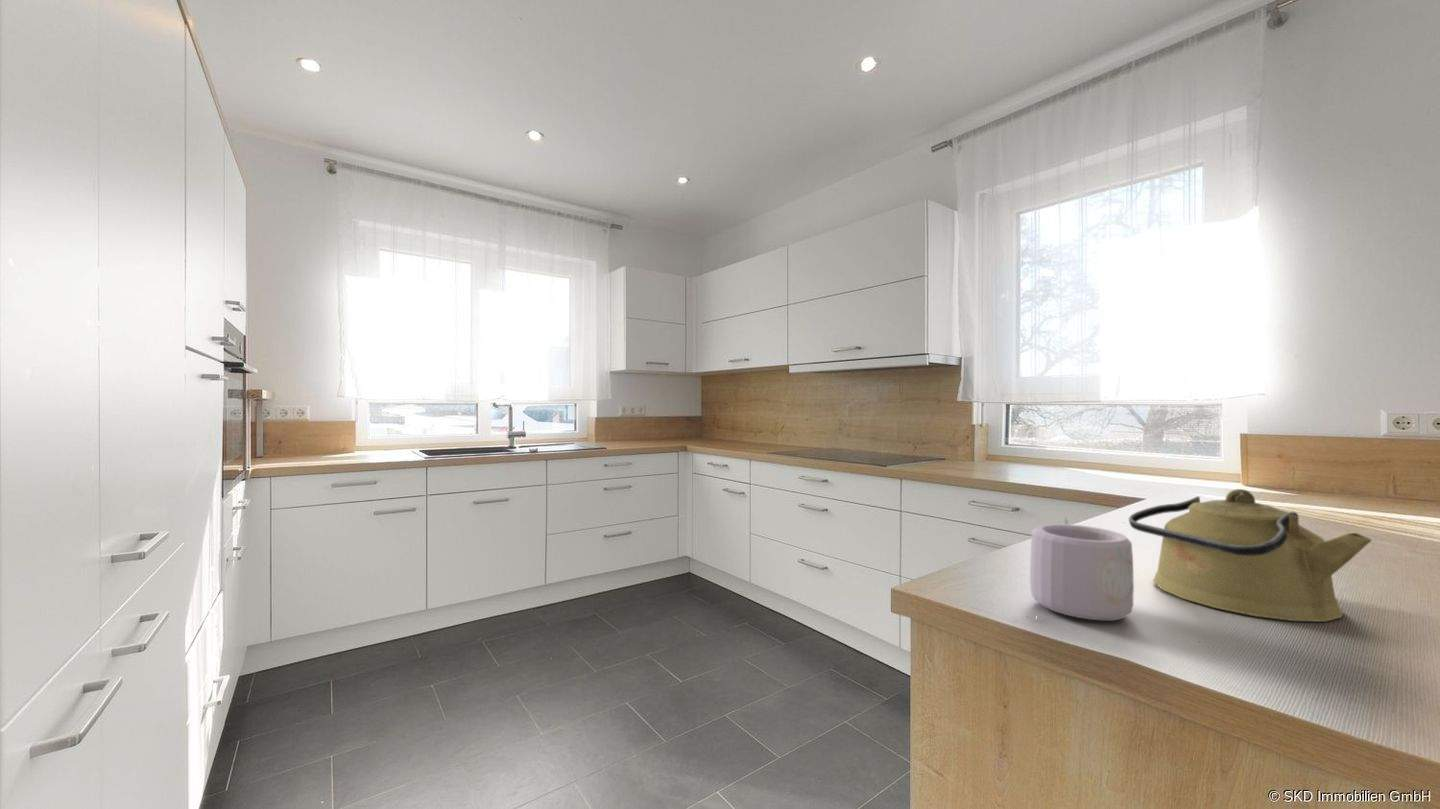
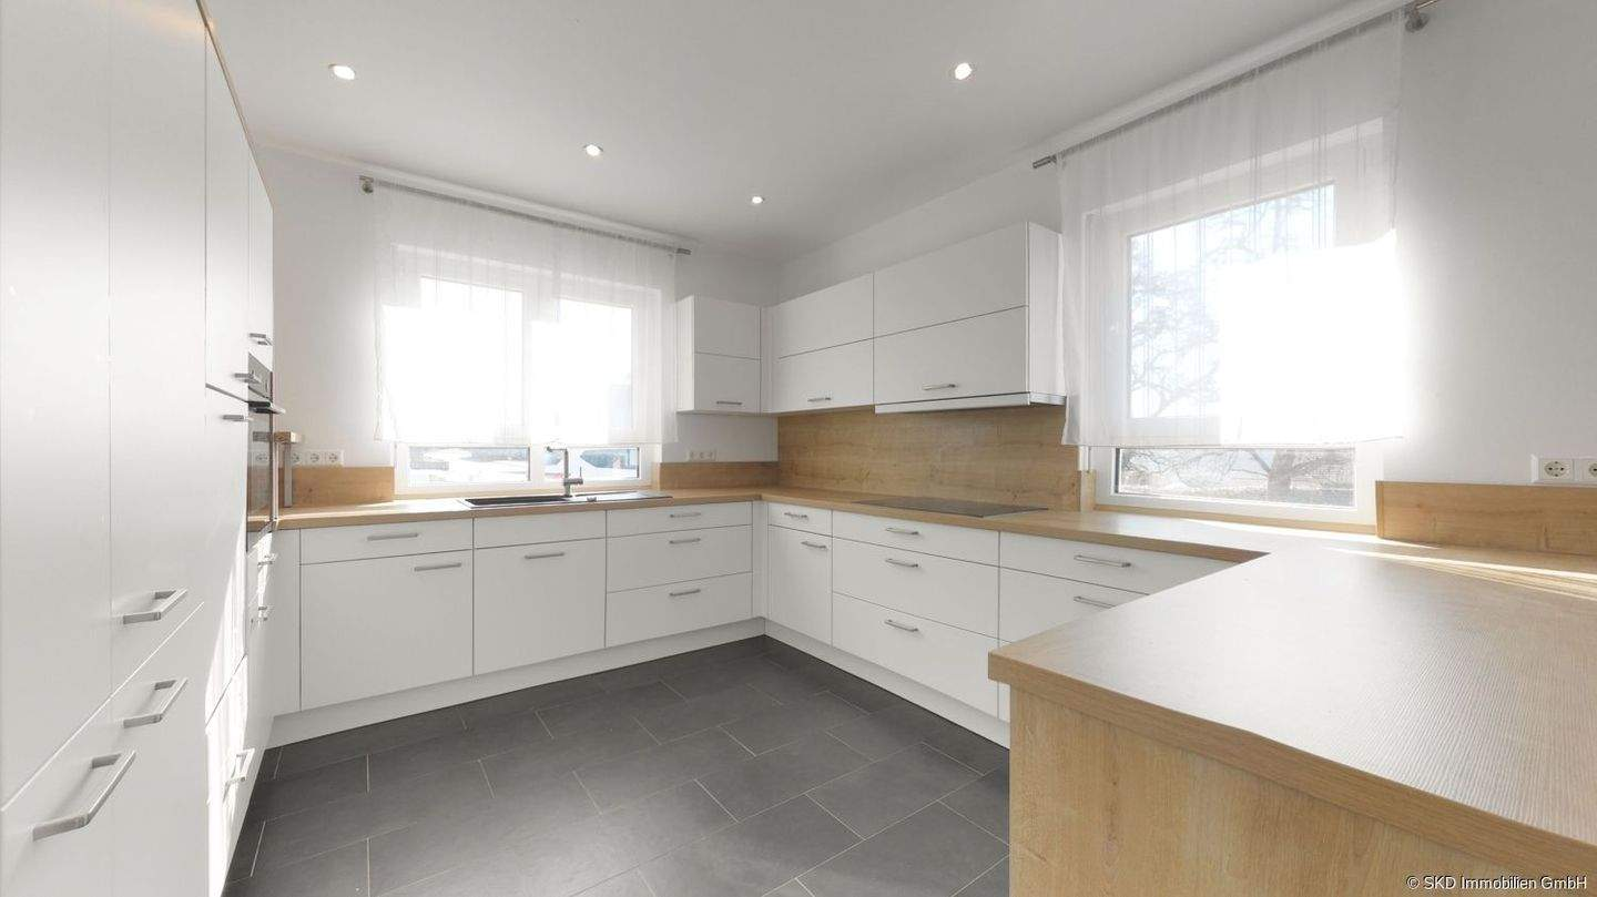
- mug [1025,516,1135,621]
- kettle [1128,488,1373,623]
